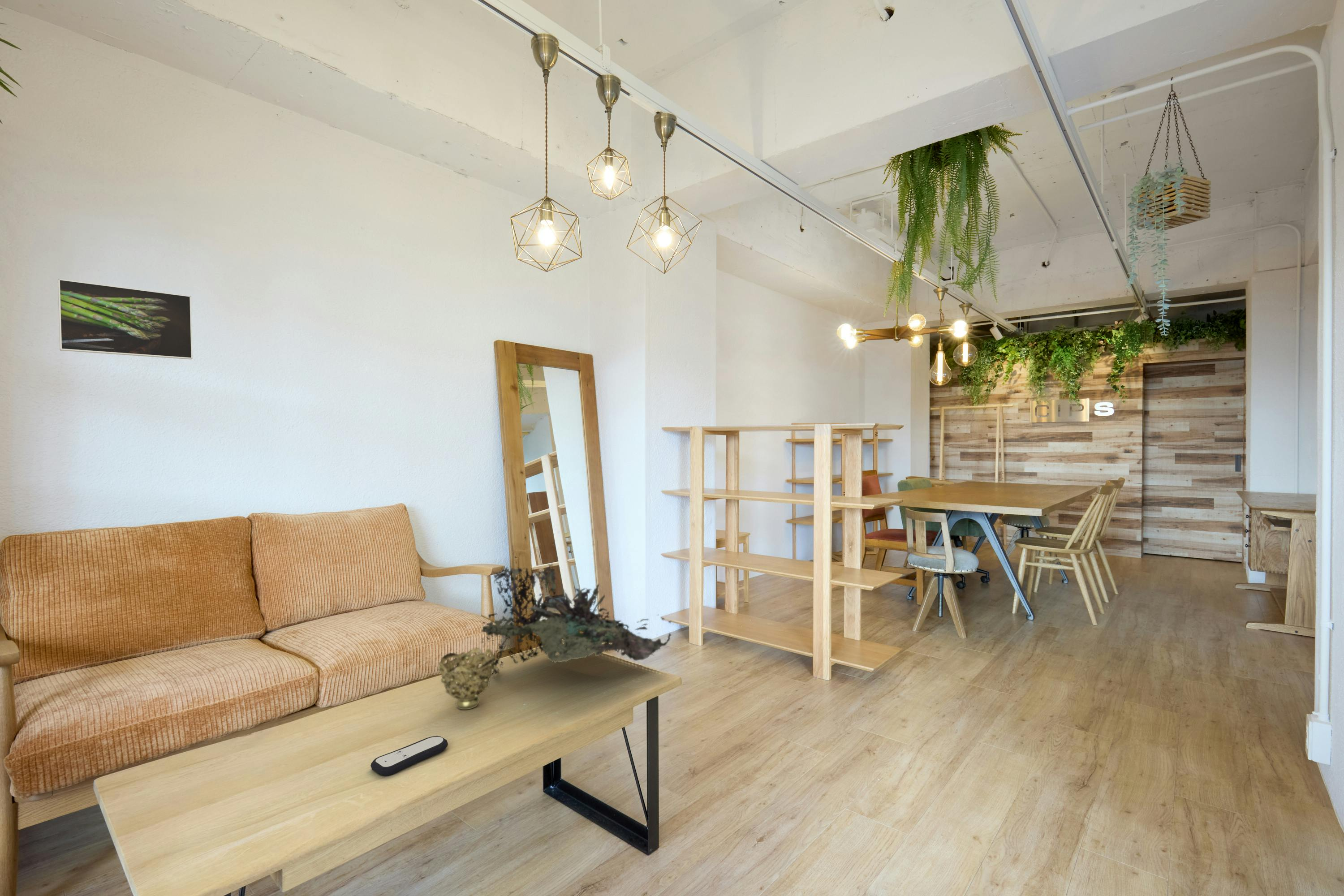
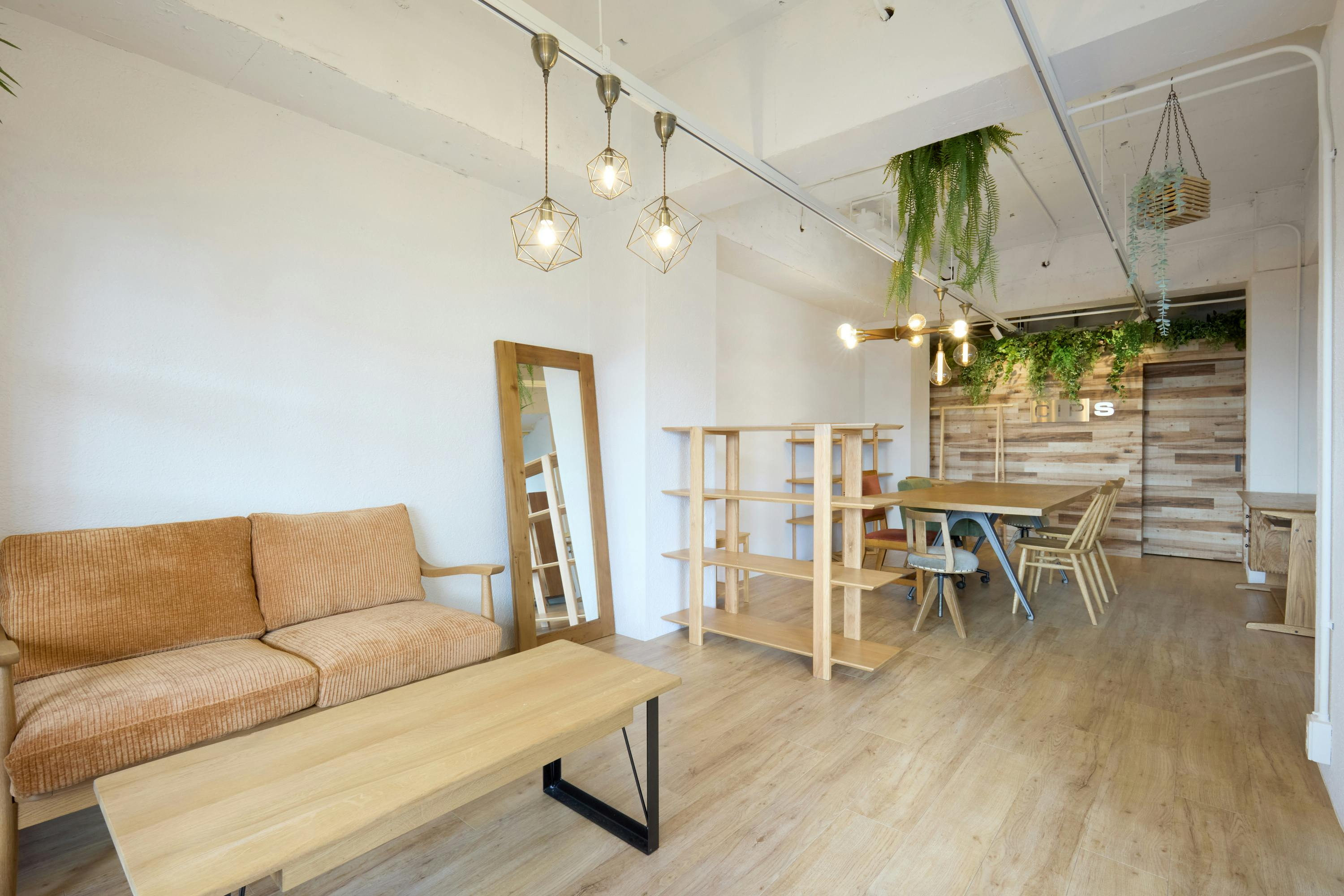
- plant [481,563,672,678]
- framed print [57,278,193,360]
- decorative bowl [437,647,497,710]
- remote control [370,736,448,777]
